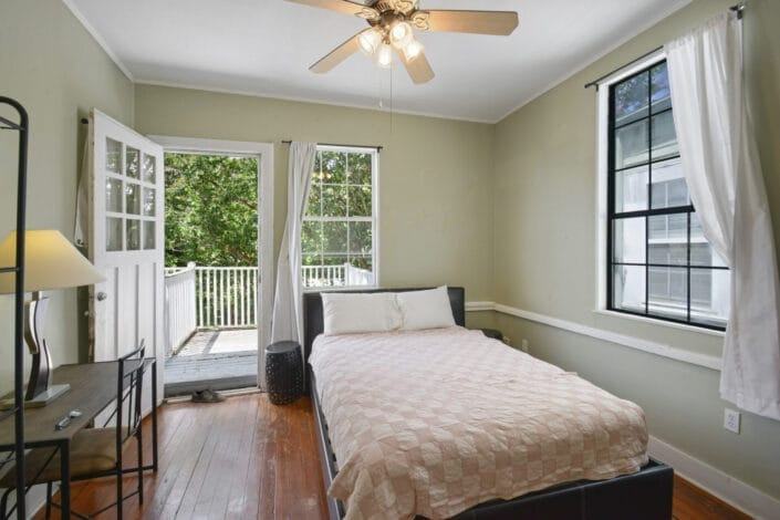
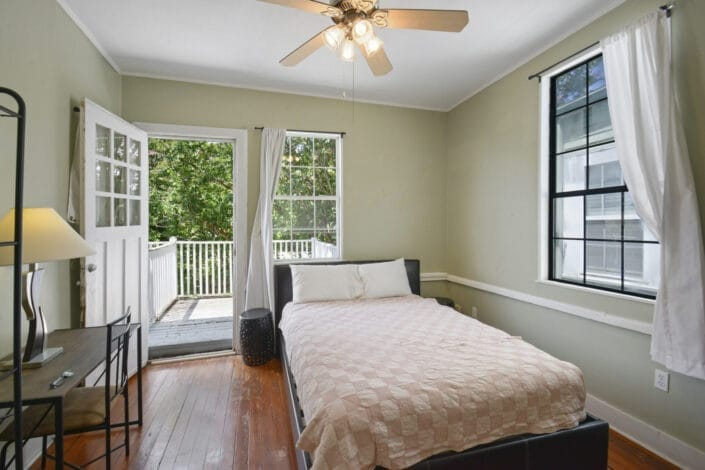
- shoe [190,384,227,404]
